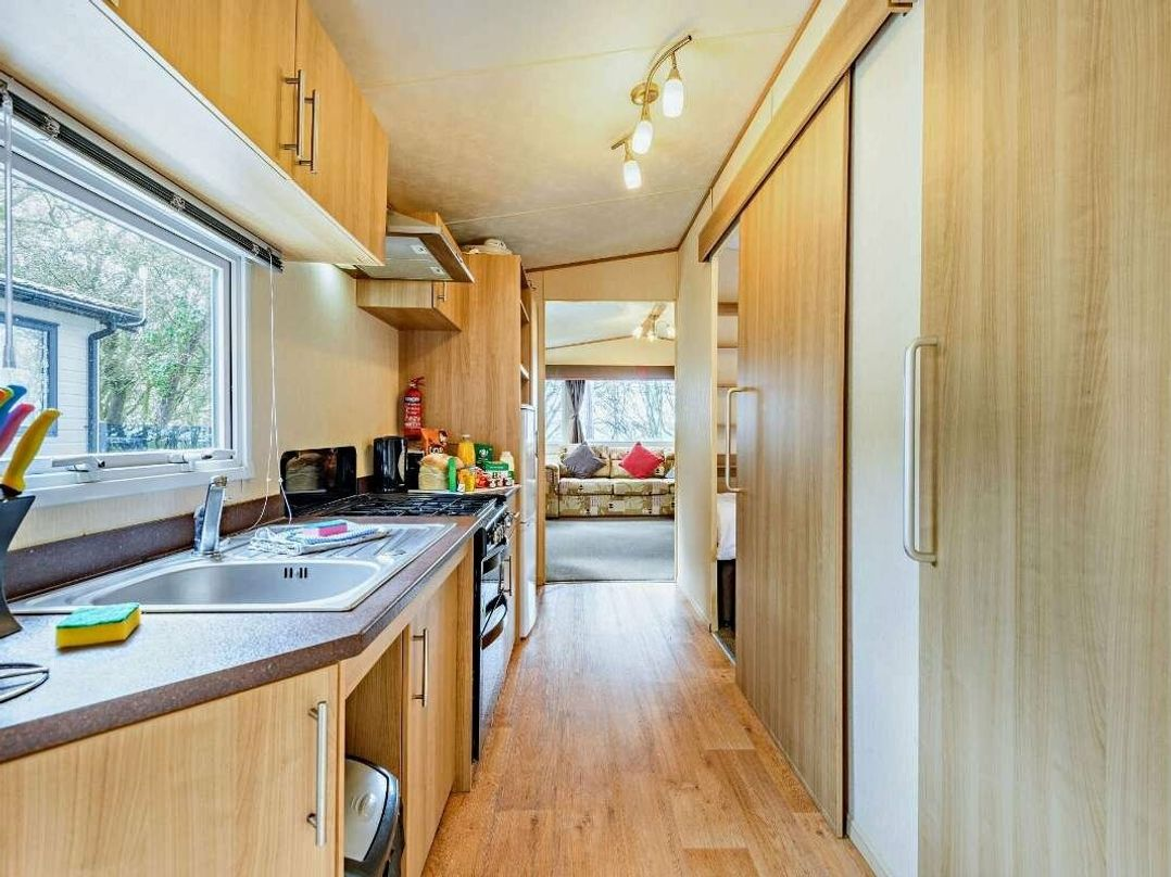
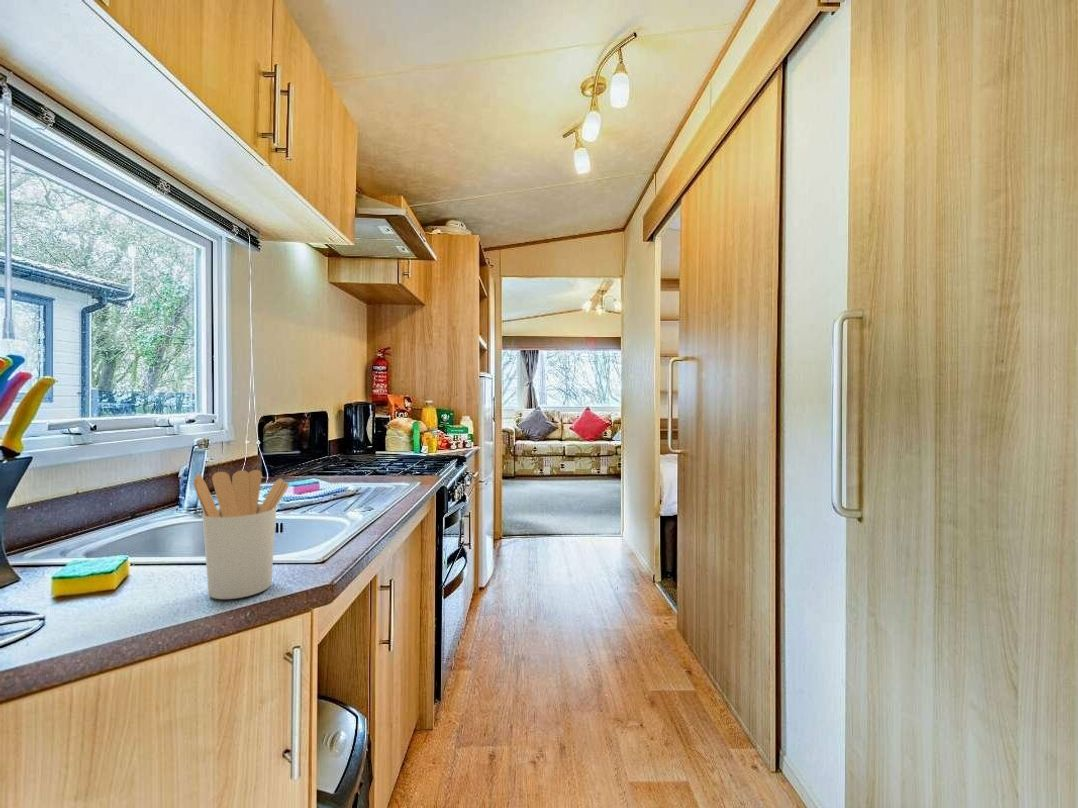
+ utensil holder [193,469,290,600]
